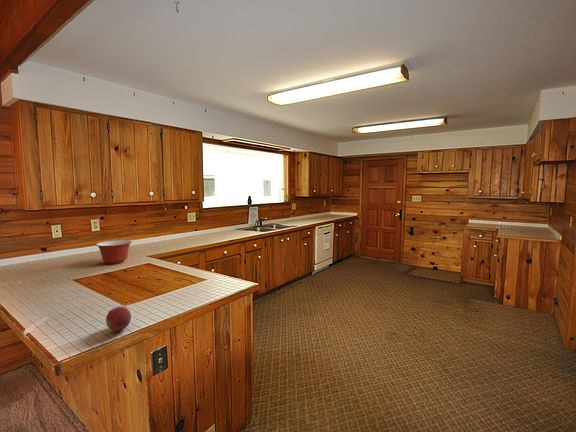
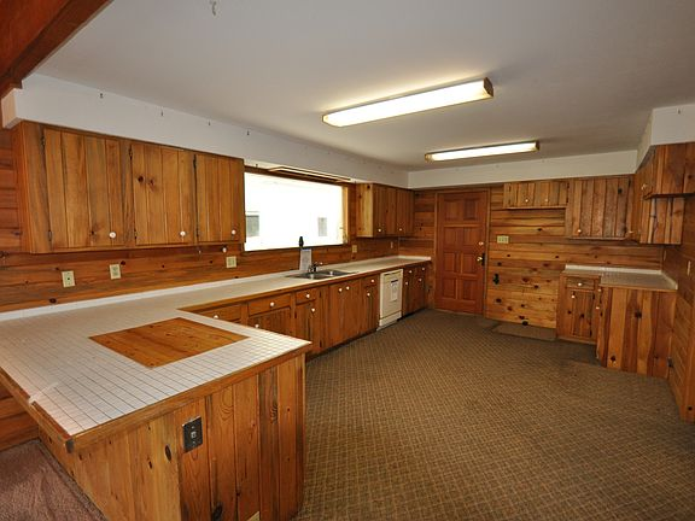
- mixing bowl [95,239,133,265]
- fruit [105,305,132,332]
